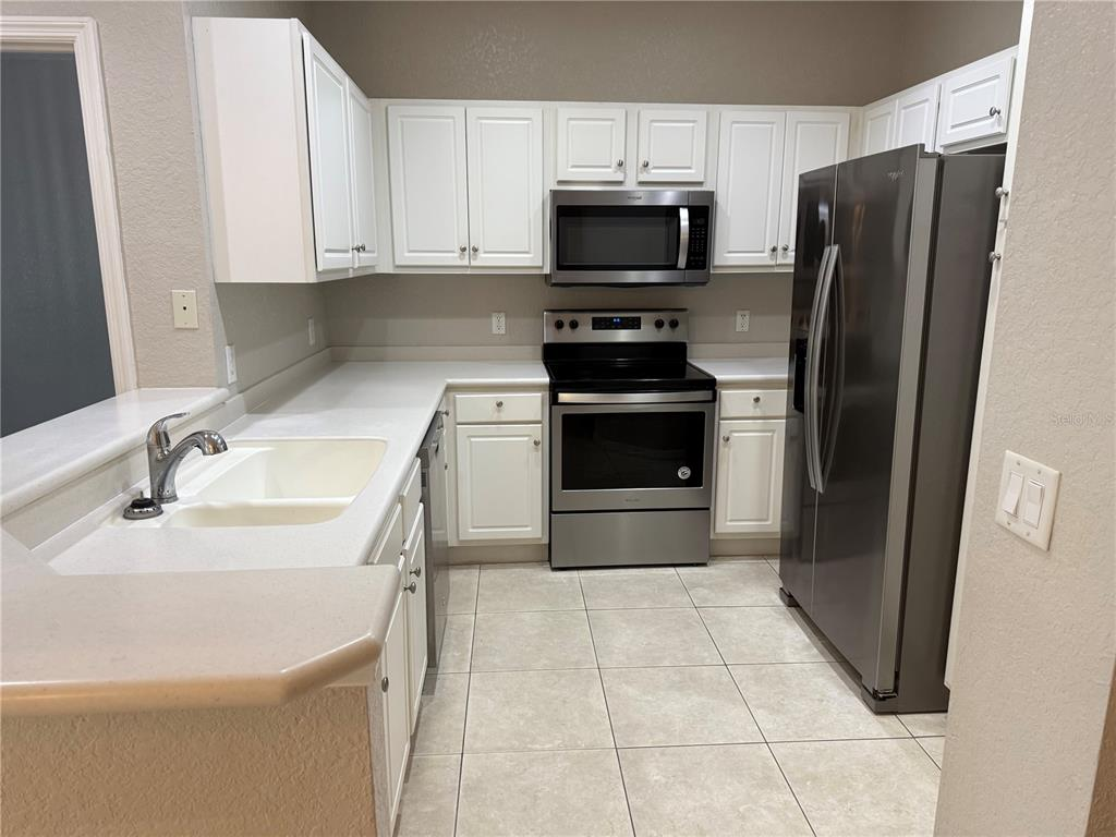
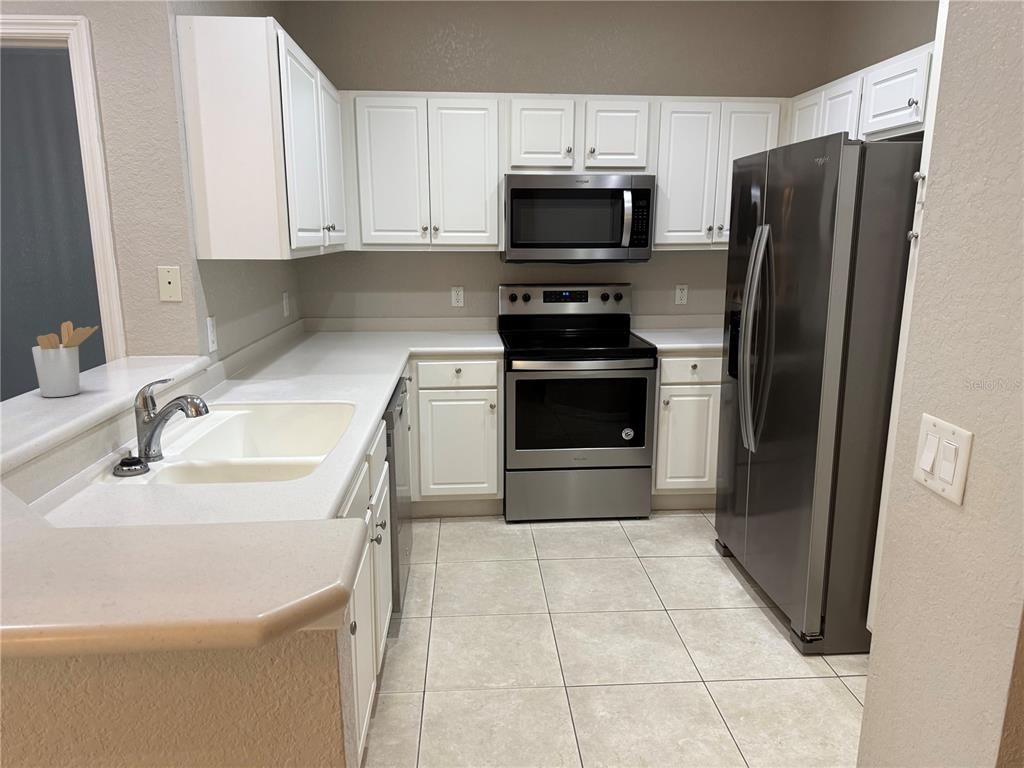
+ utensil holder [31,320,99,398]
